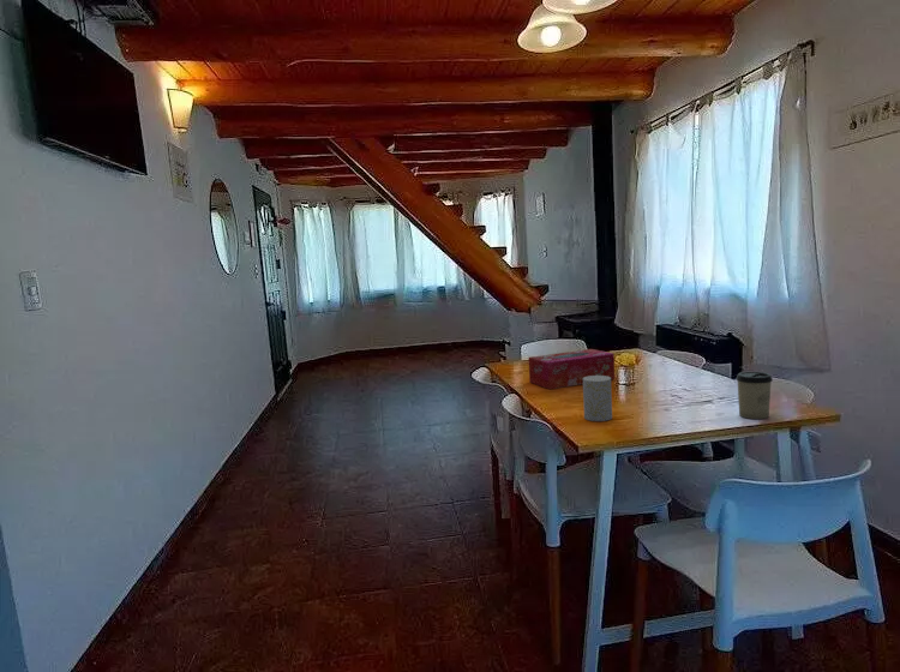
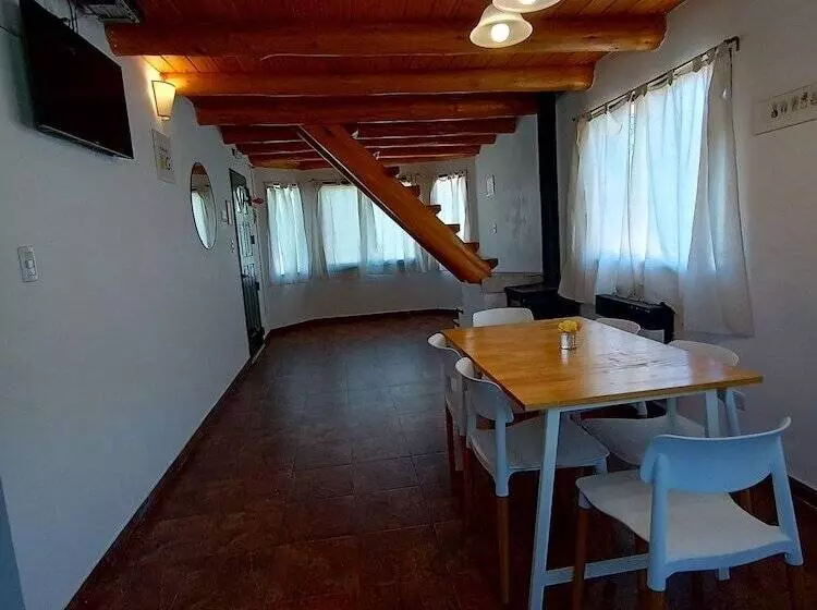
- tissue box [527,348,616,390]
- cup [736,371,774,420]
- cup [582,376,613,422]
